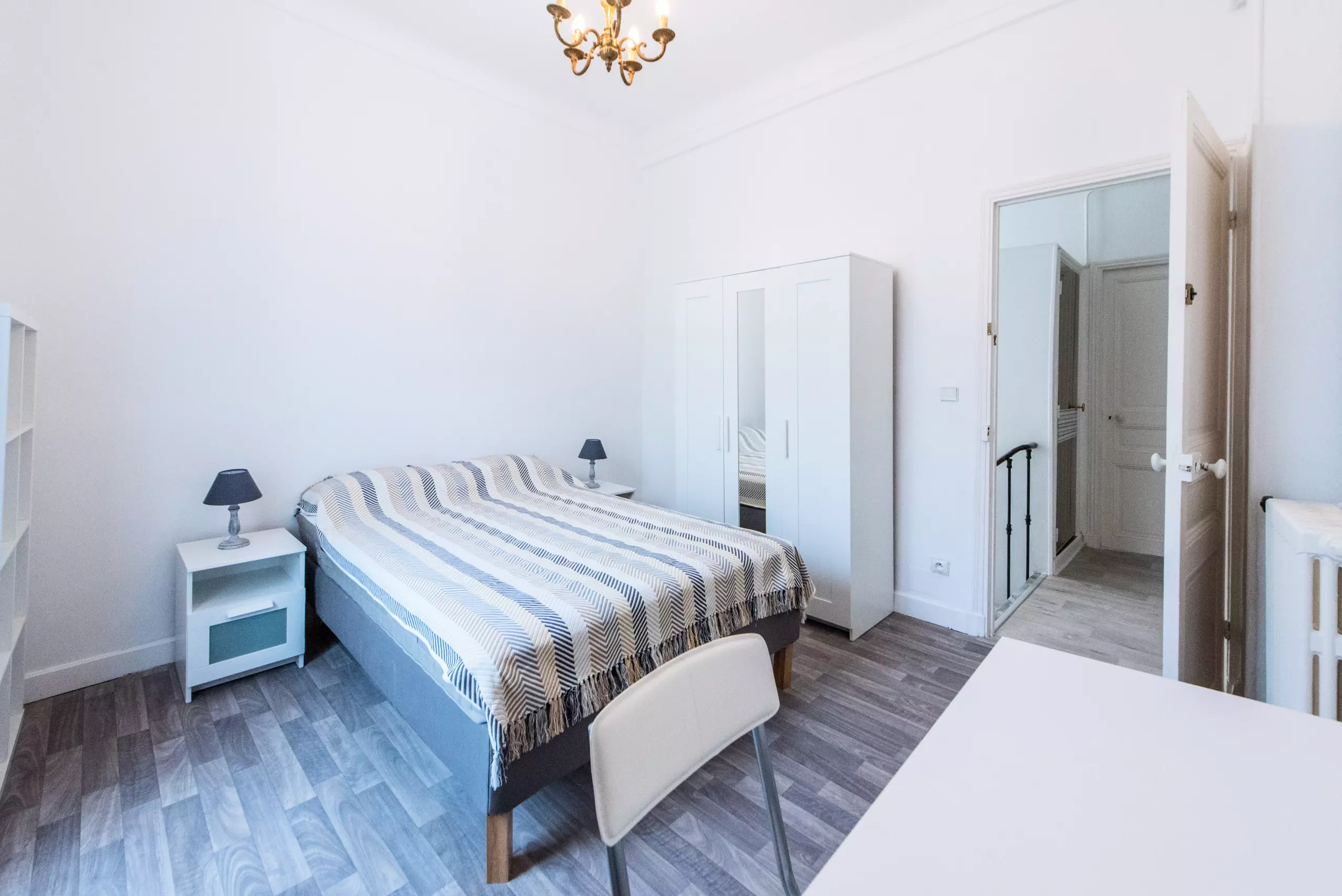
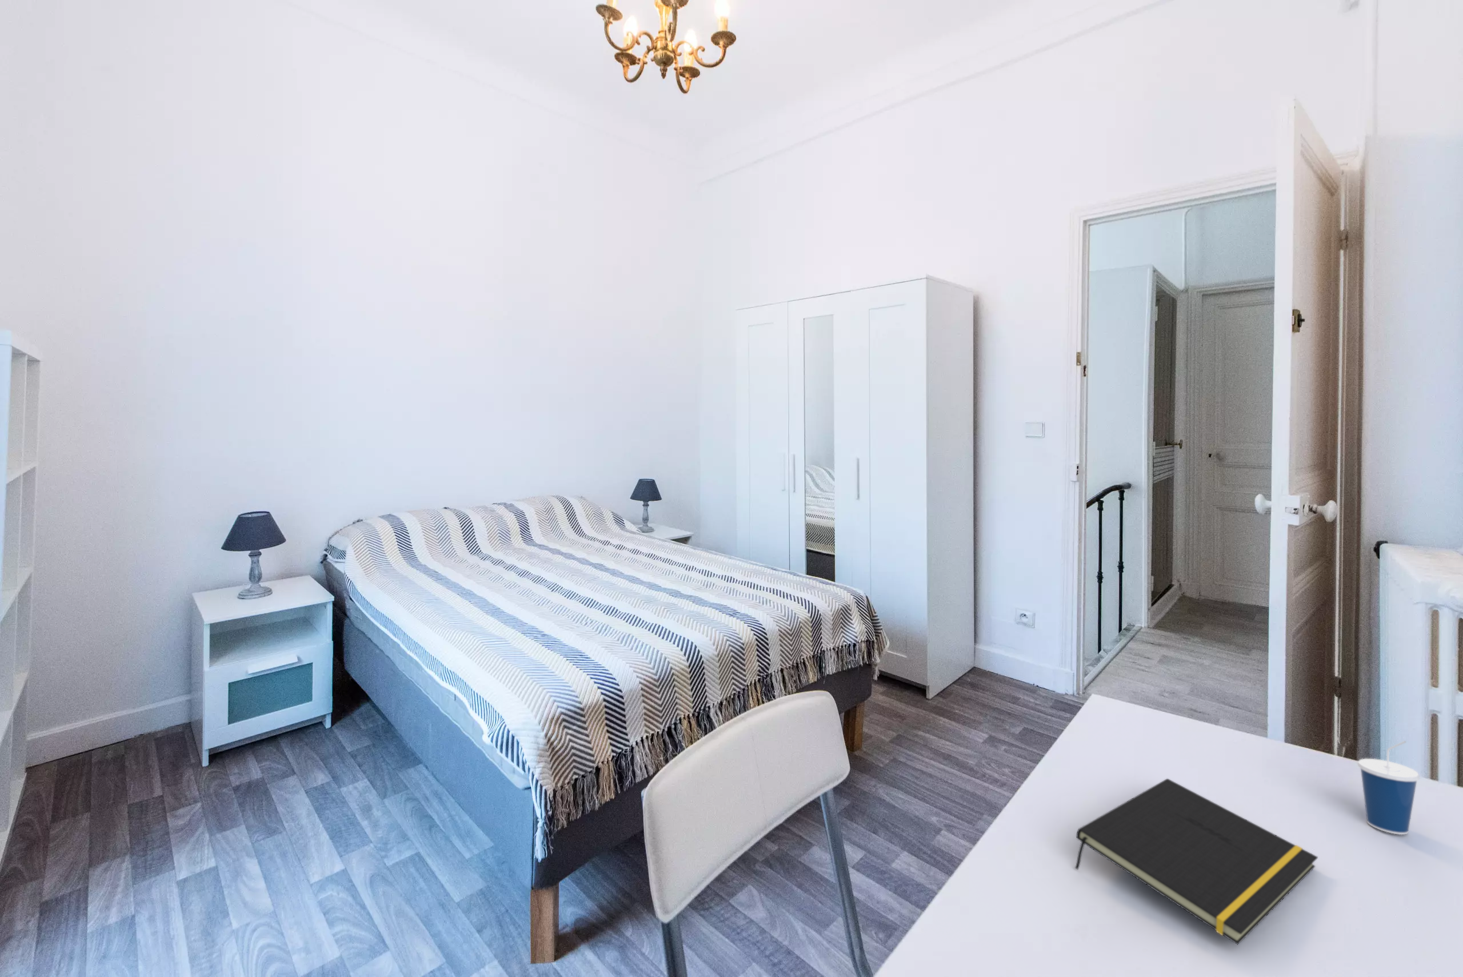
+ notepad [1075,779,1318,945]
+ cup [1356,740,1420,835]
